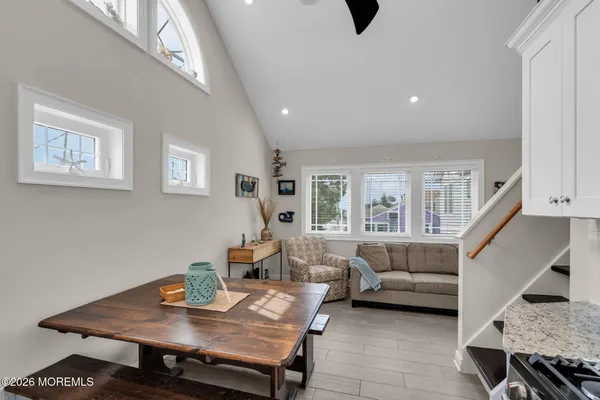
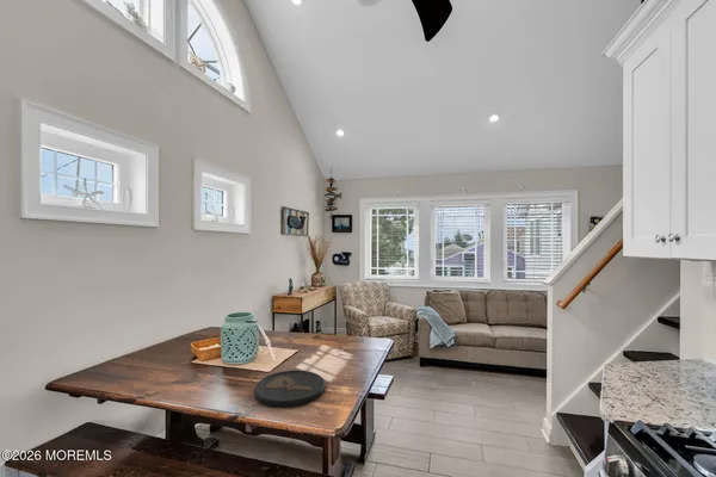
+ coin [253,370,327,409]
